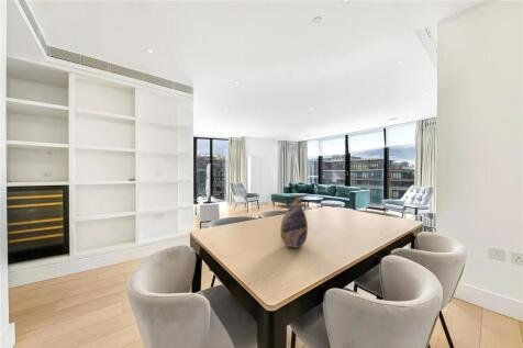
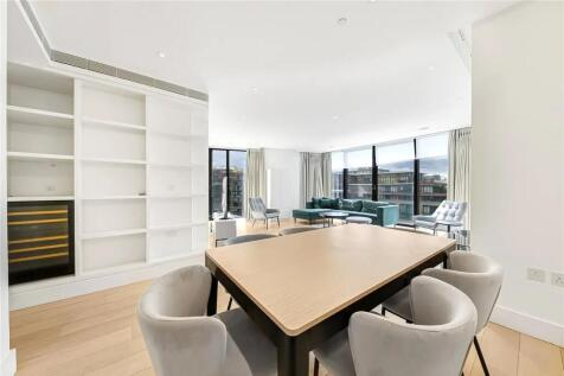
- vase [279,193,309,249]
